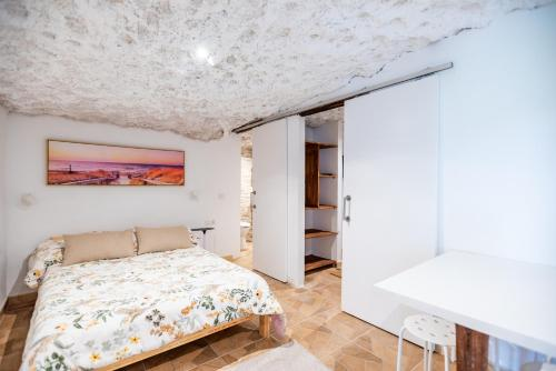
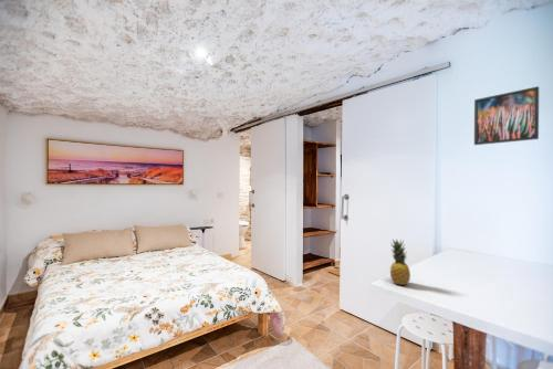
+ fruit [389,238,411,286]
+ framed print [473,85,540,146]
